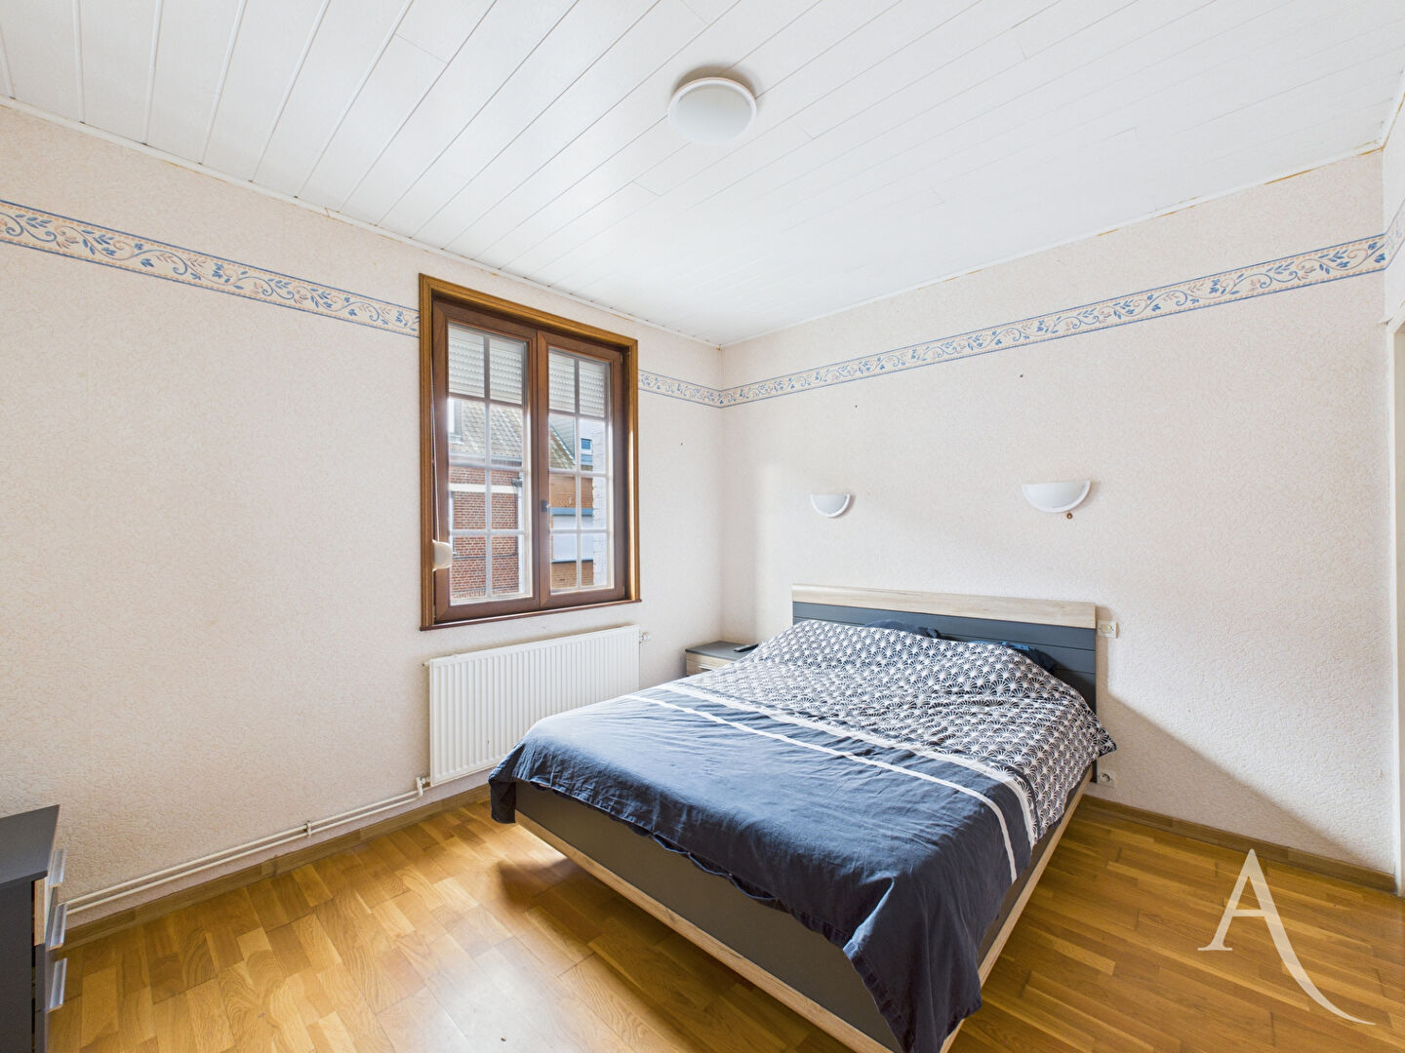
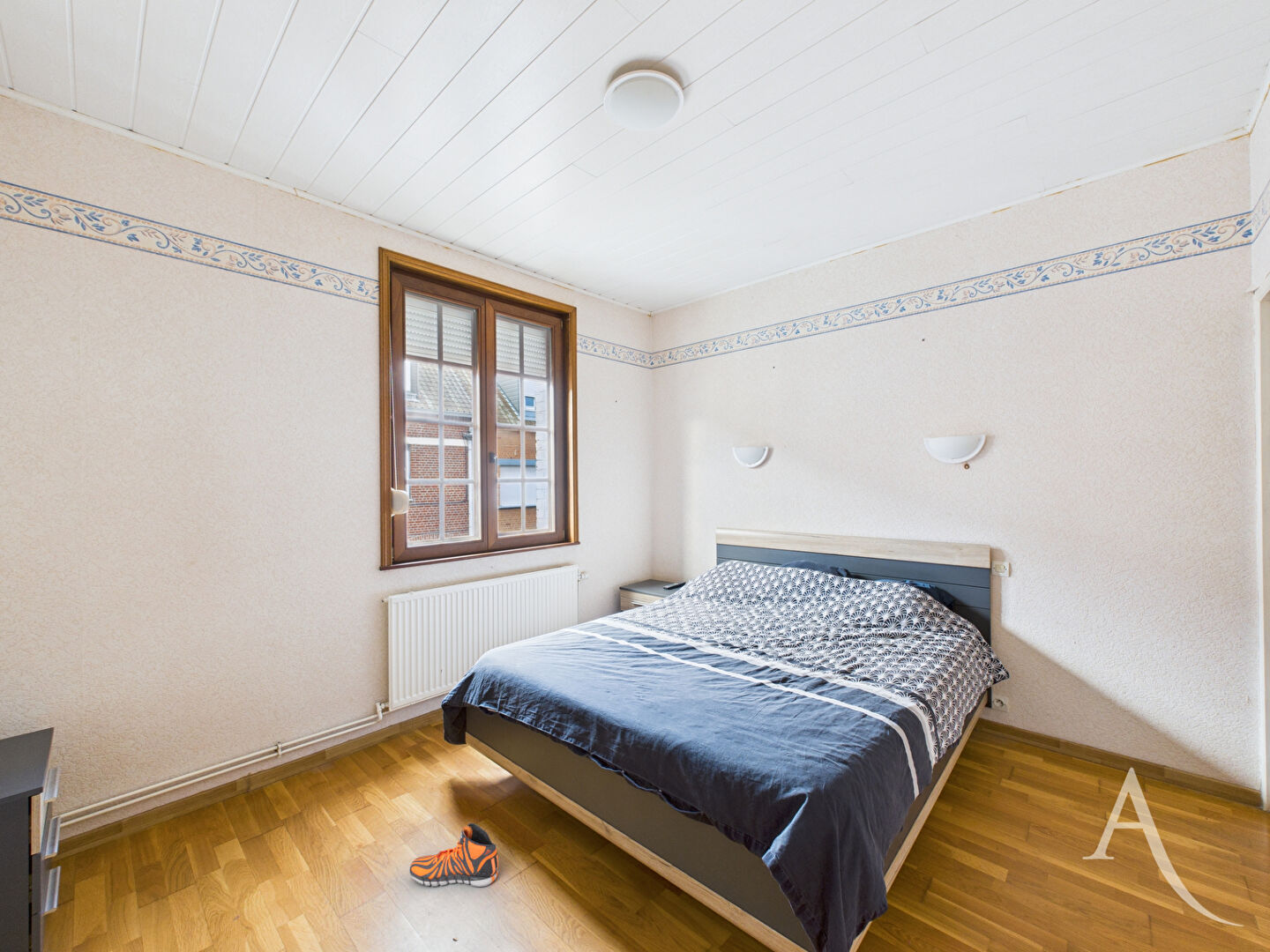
+ sneaker [409,822,499,888]
